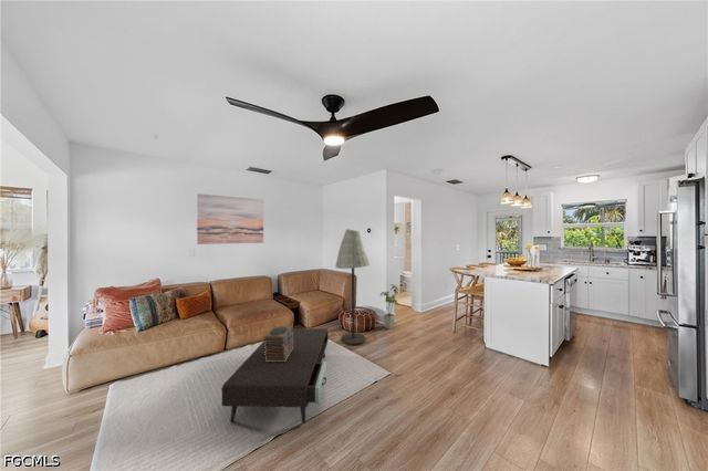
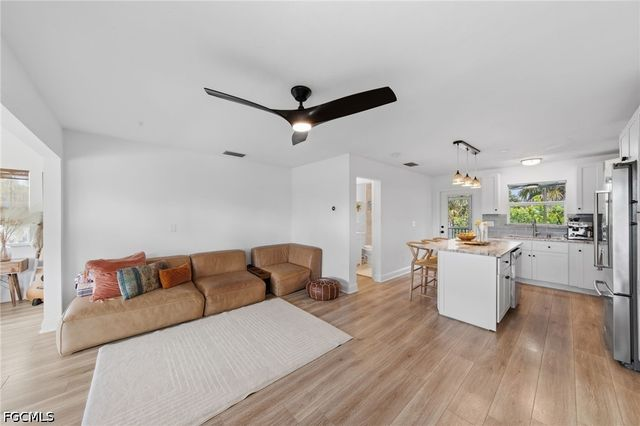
- wall art [196,192,264,245]
- book stack [263,325,294,362]
- house plant [379,283,402,331]
- coffee table [221,327,329,425]
- floor lamp [334,228,372,346]
